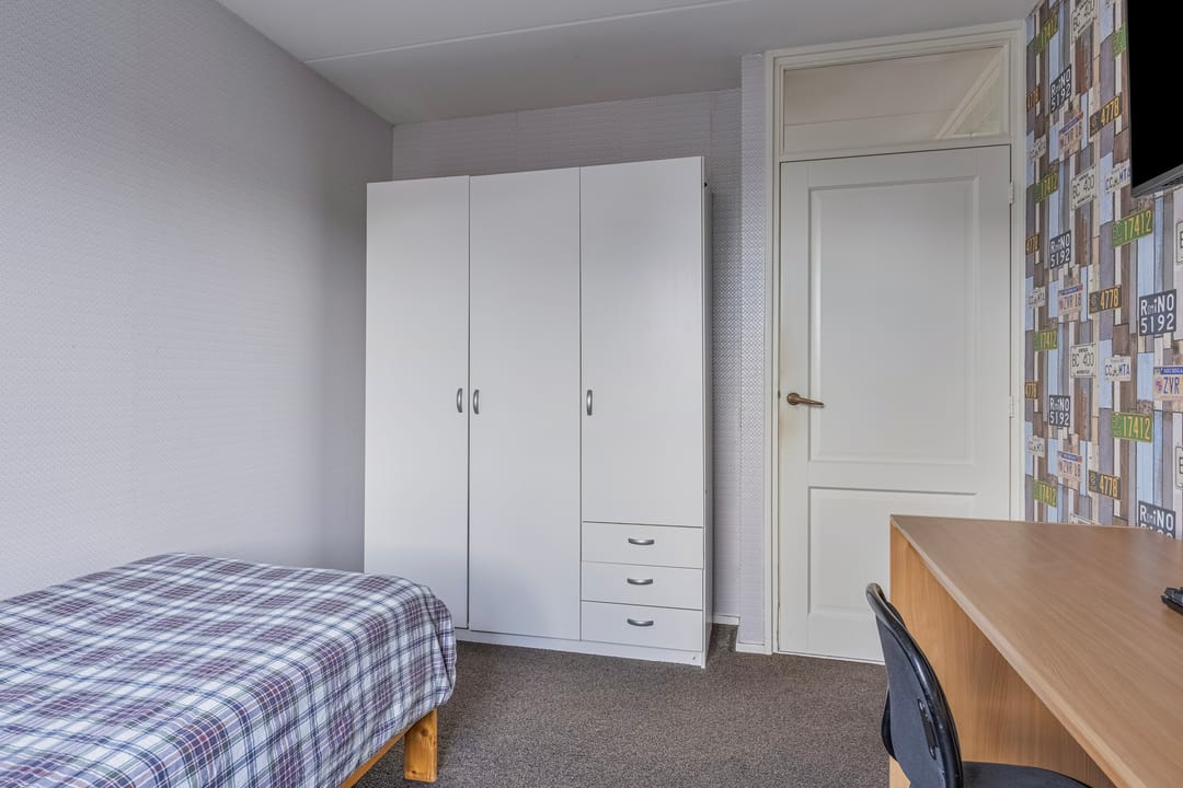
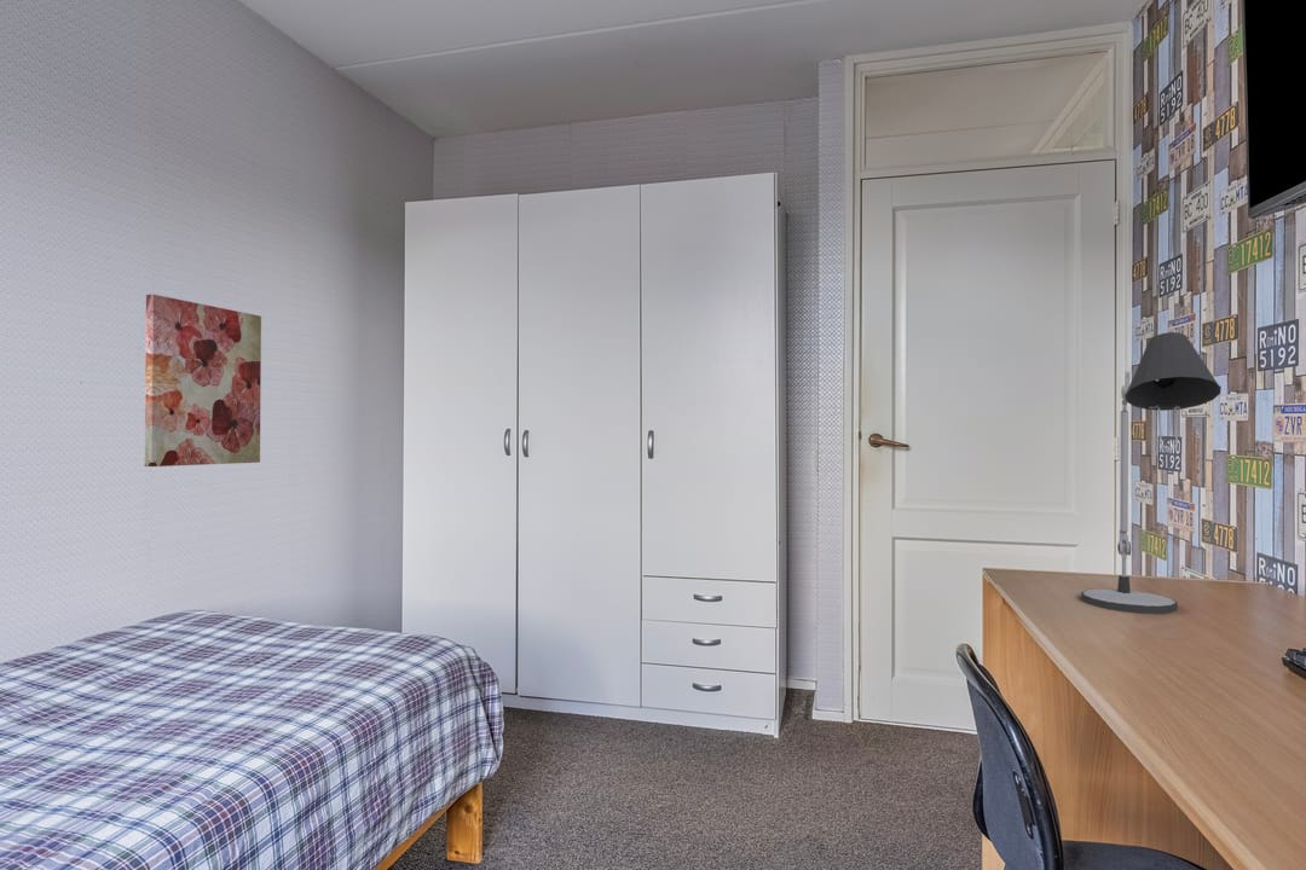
+ desk lamp [1080,331,1223,615]
+ wall art [144,294,262,468]
